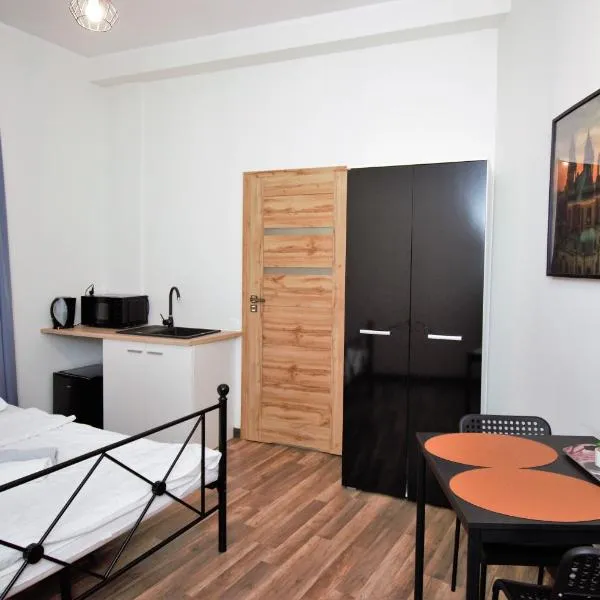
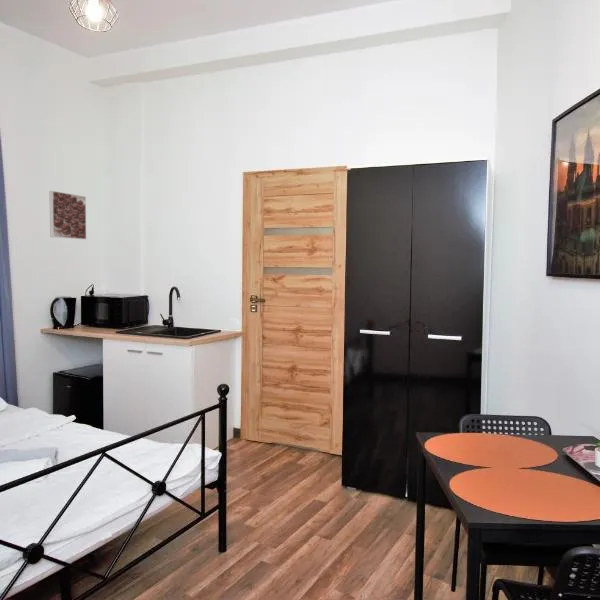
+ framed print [48,190,87,240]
